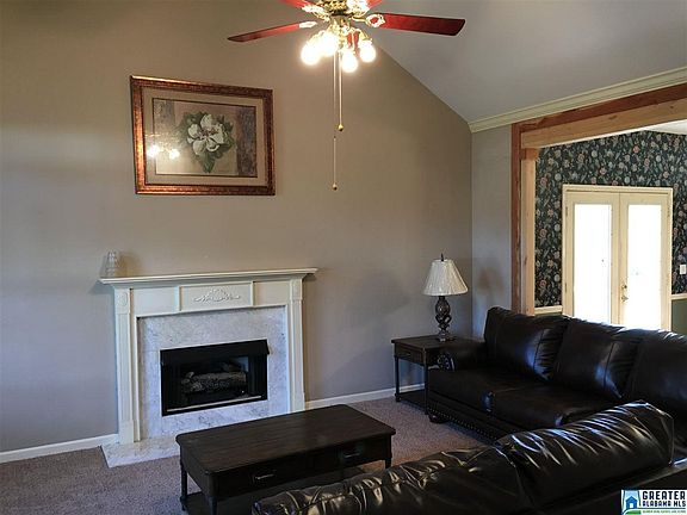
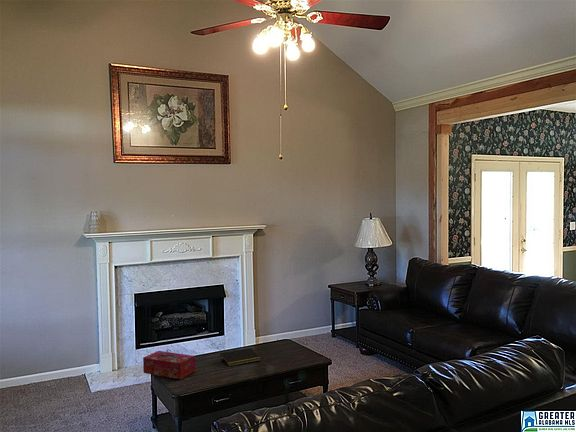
+ notepad [219,347,261,367]
+ tissue box [142,350,196,380]
